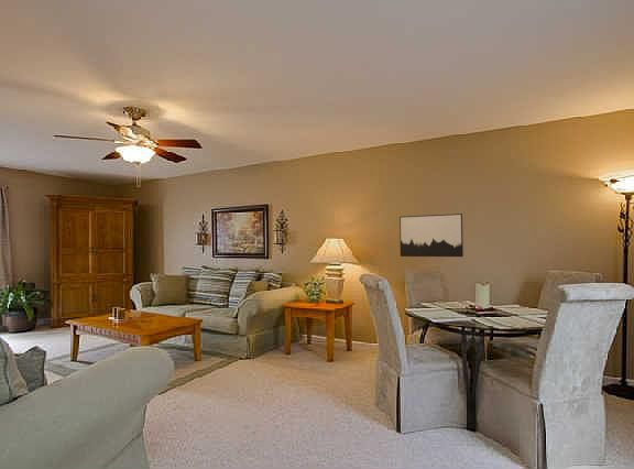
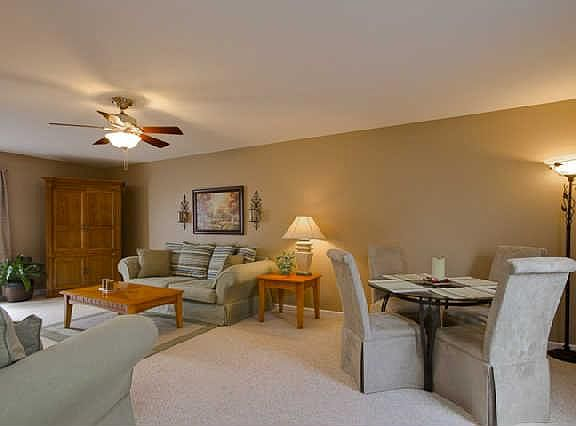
- wall art [398,212,464,258]
